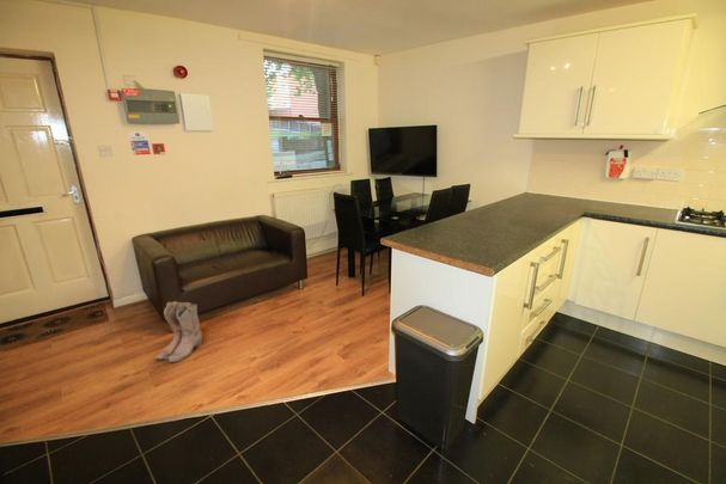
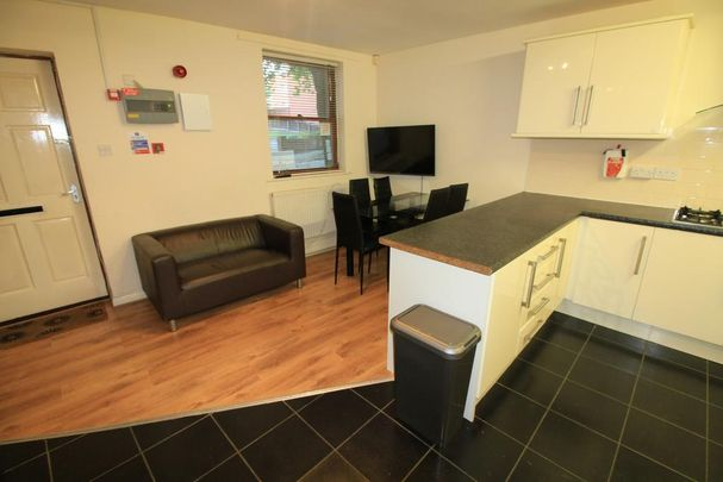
- boots [155,300,203,363]
